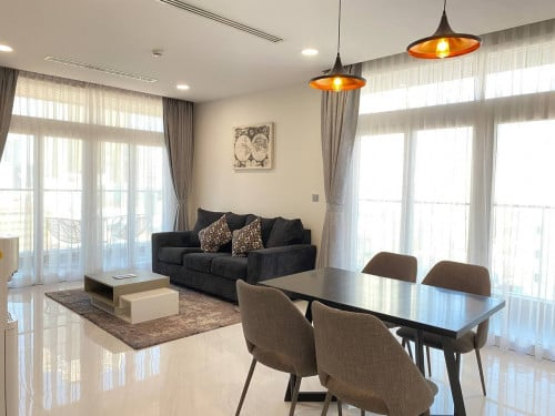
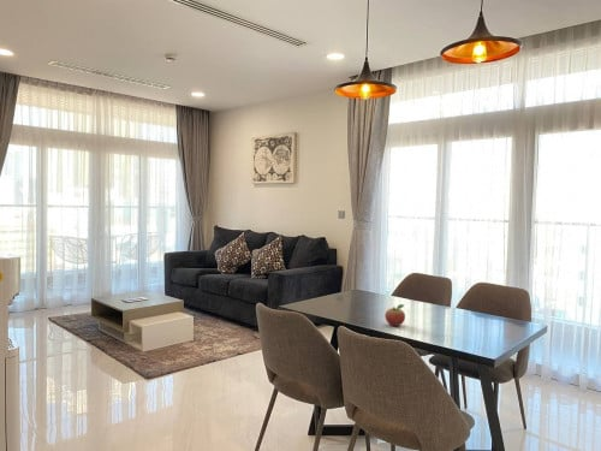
+ fruit [383,303,406,327]
